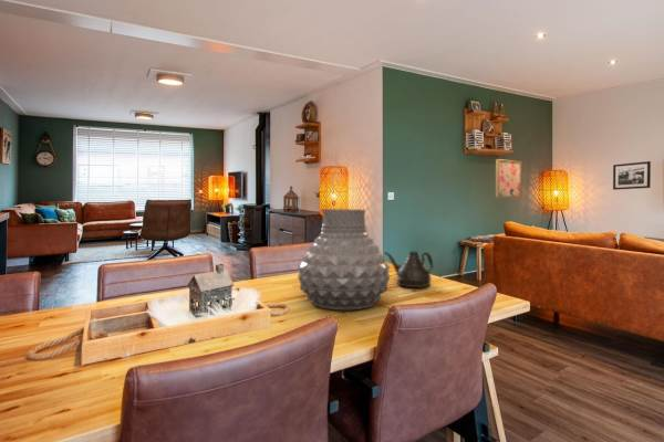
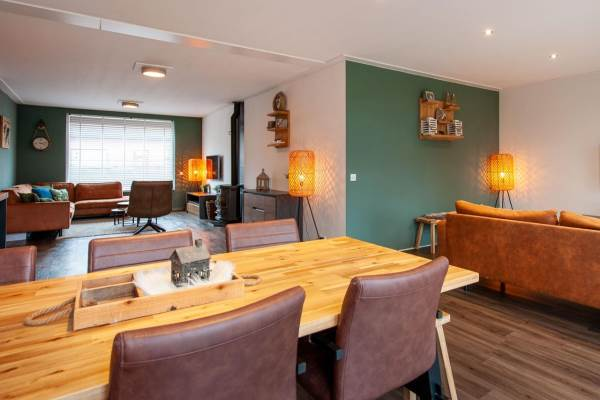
- teapot [383,250,434,288]
- wall art [495,158,523,199]
- vase [297,208,391,311]
- picture frame [612,160,652,191]
